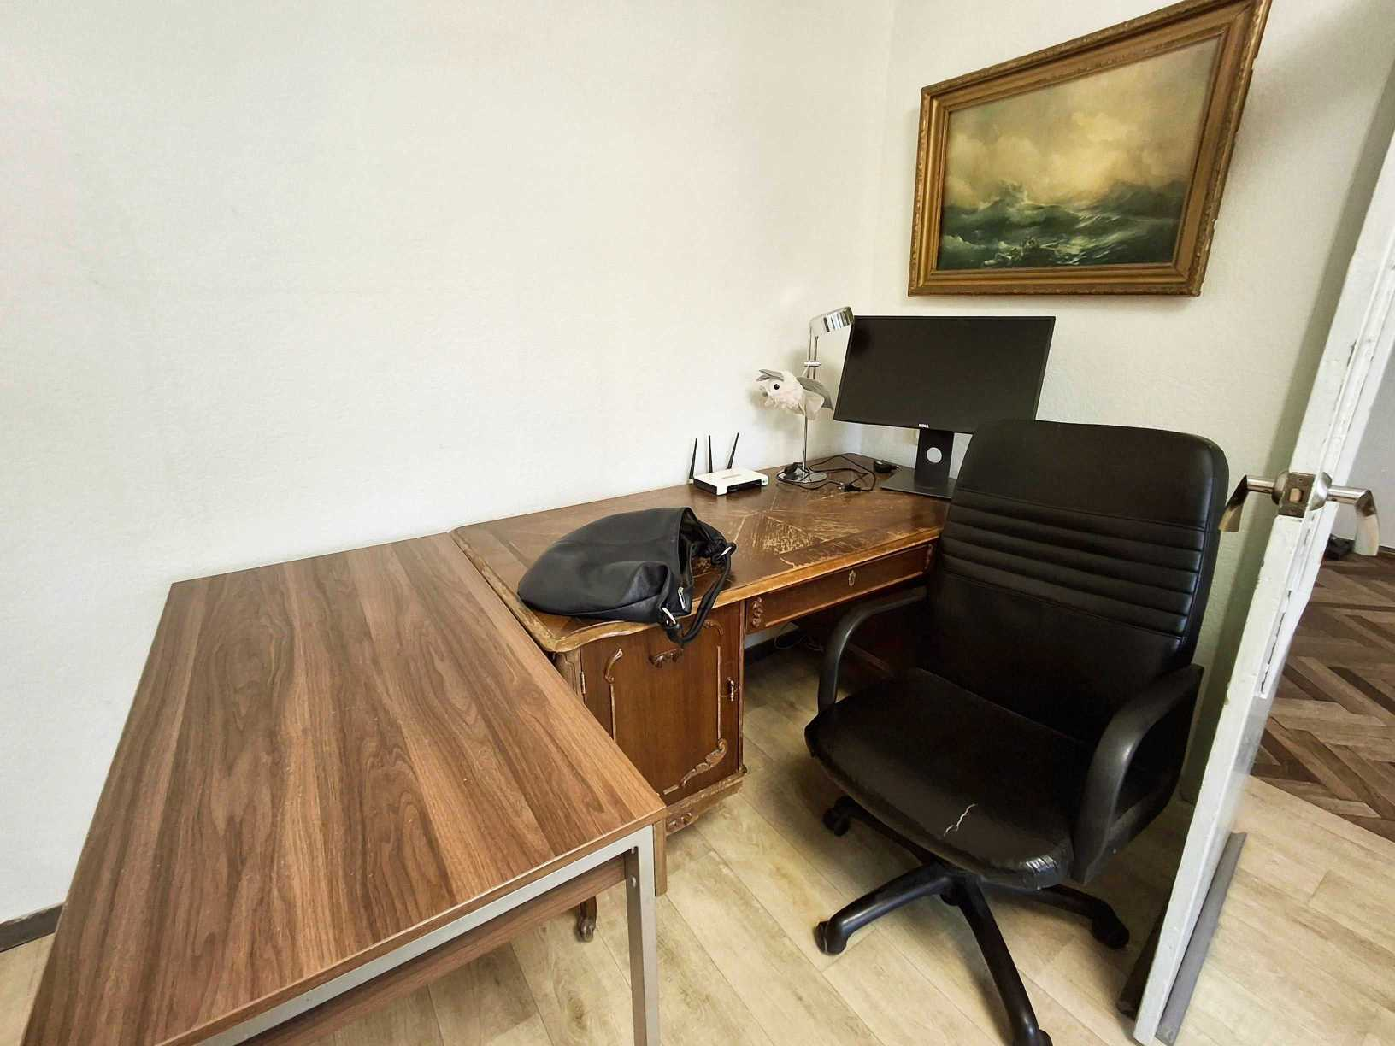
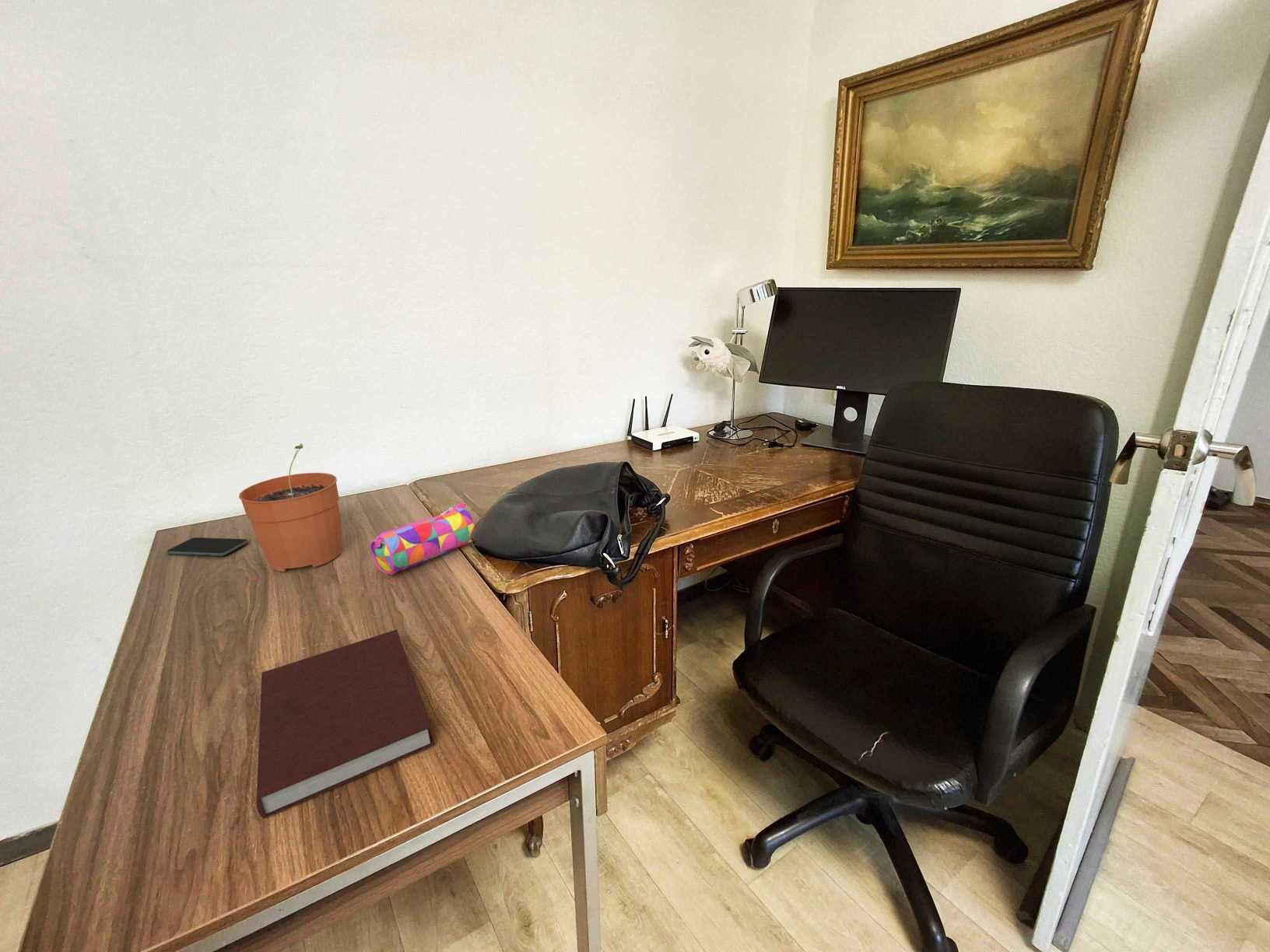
+ smartphone [166,537,249,557]
+ plant pot [238,443,343,572]
+ pencil case [370,502,475,576]
+ notebook [255,629,436,820]
